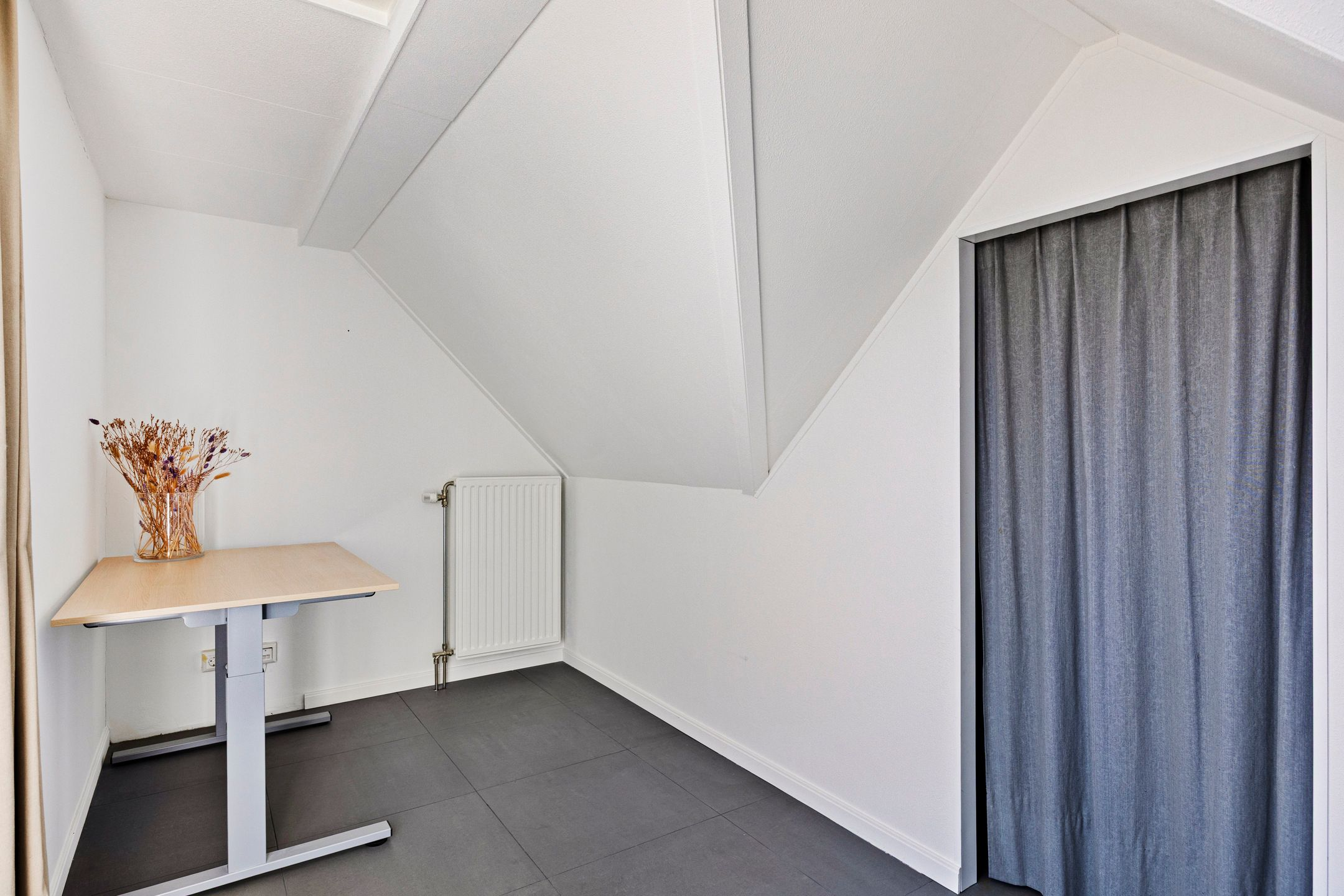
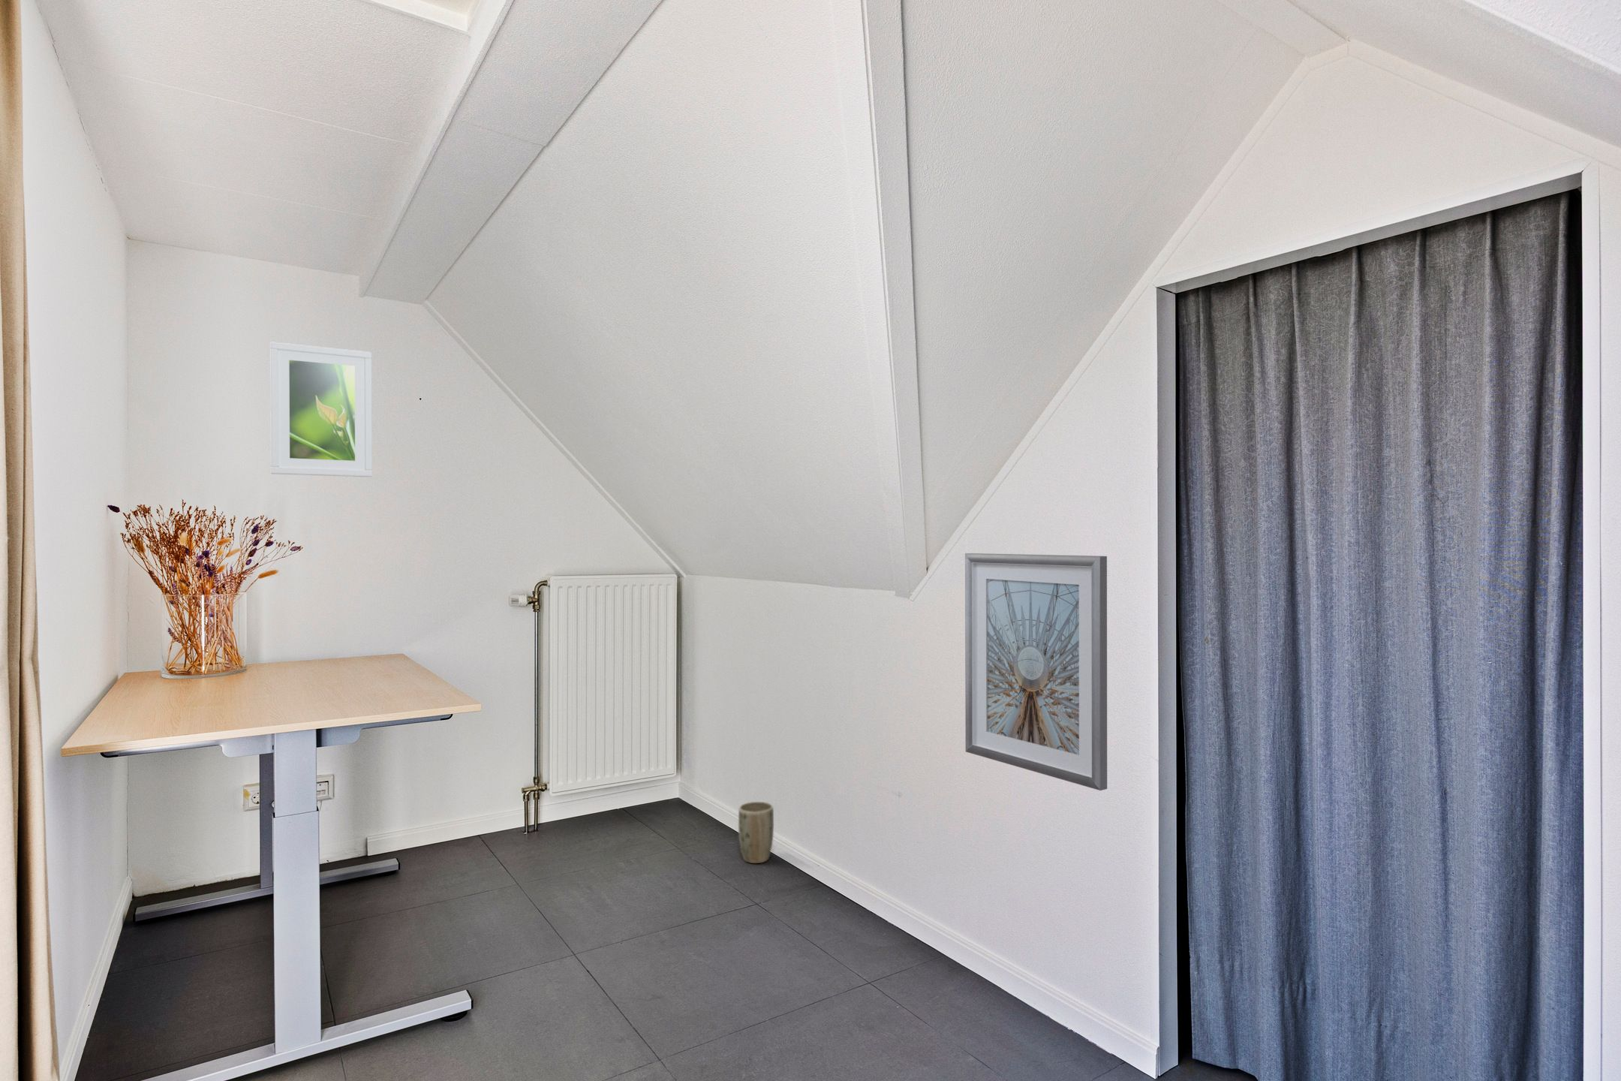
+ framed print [269,341,373,478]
+ picture frame [965,553,1107,791]
+ plant pot [738,801,774,864]
